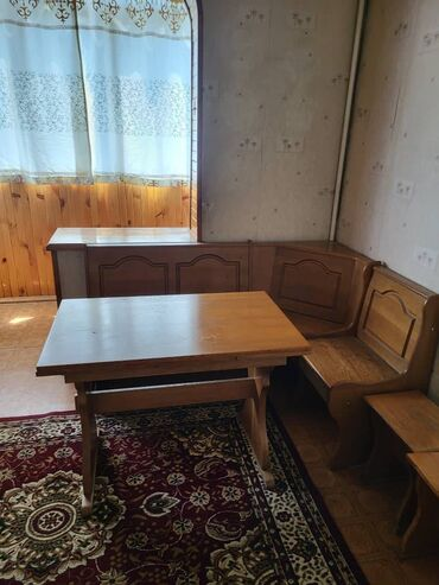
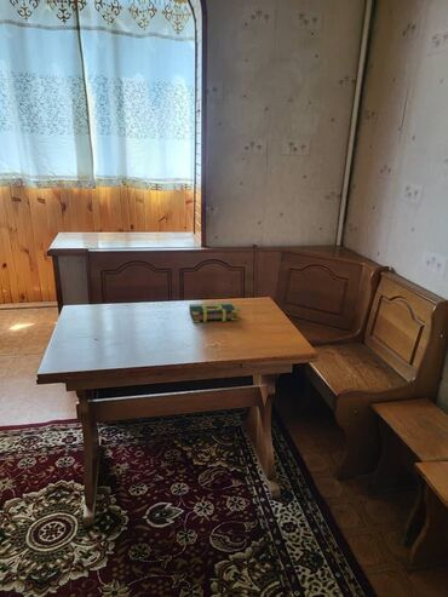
+ book [188,302,242,323]
